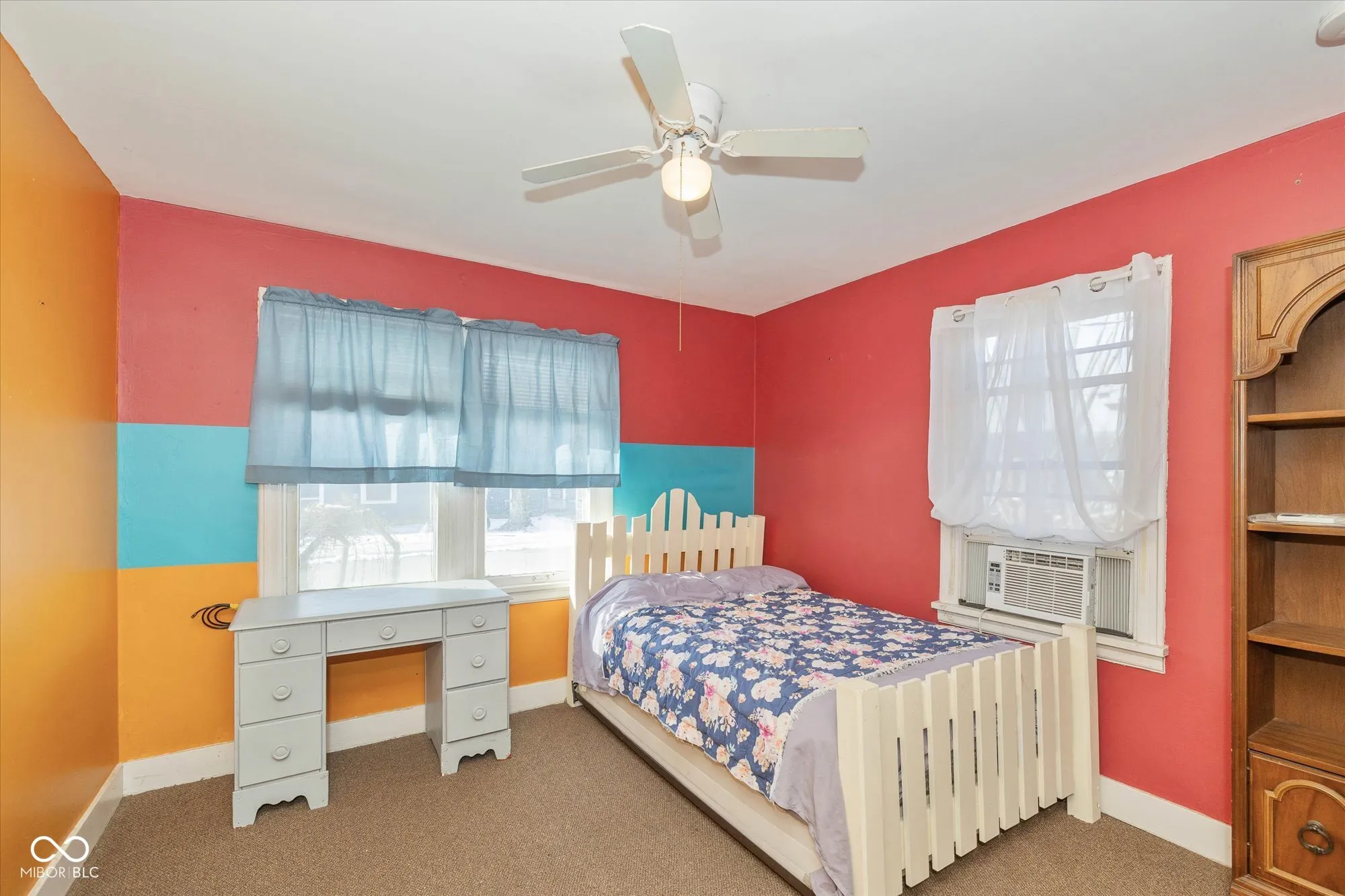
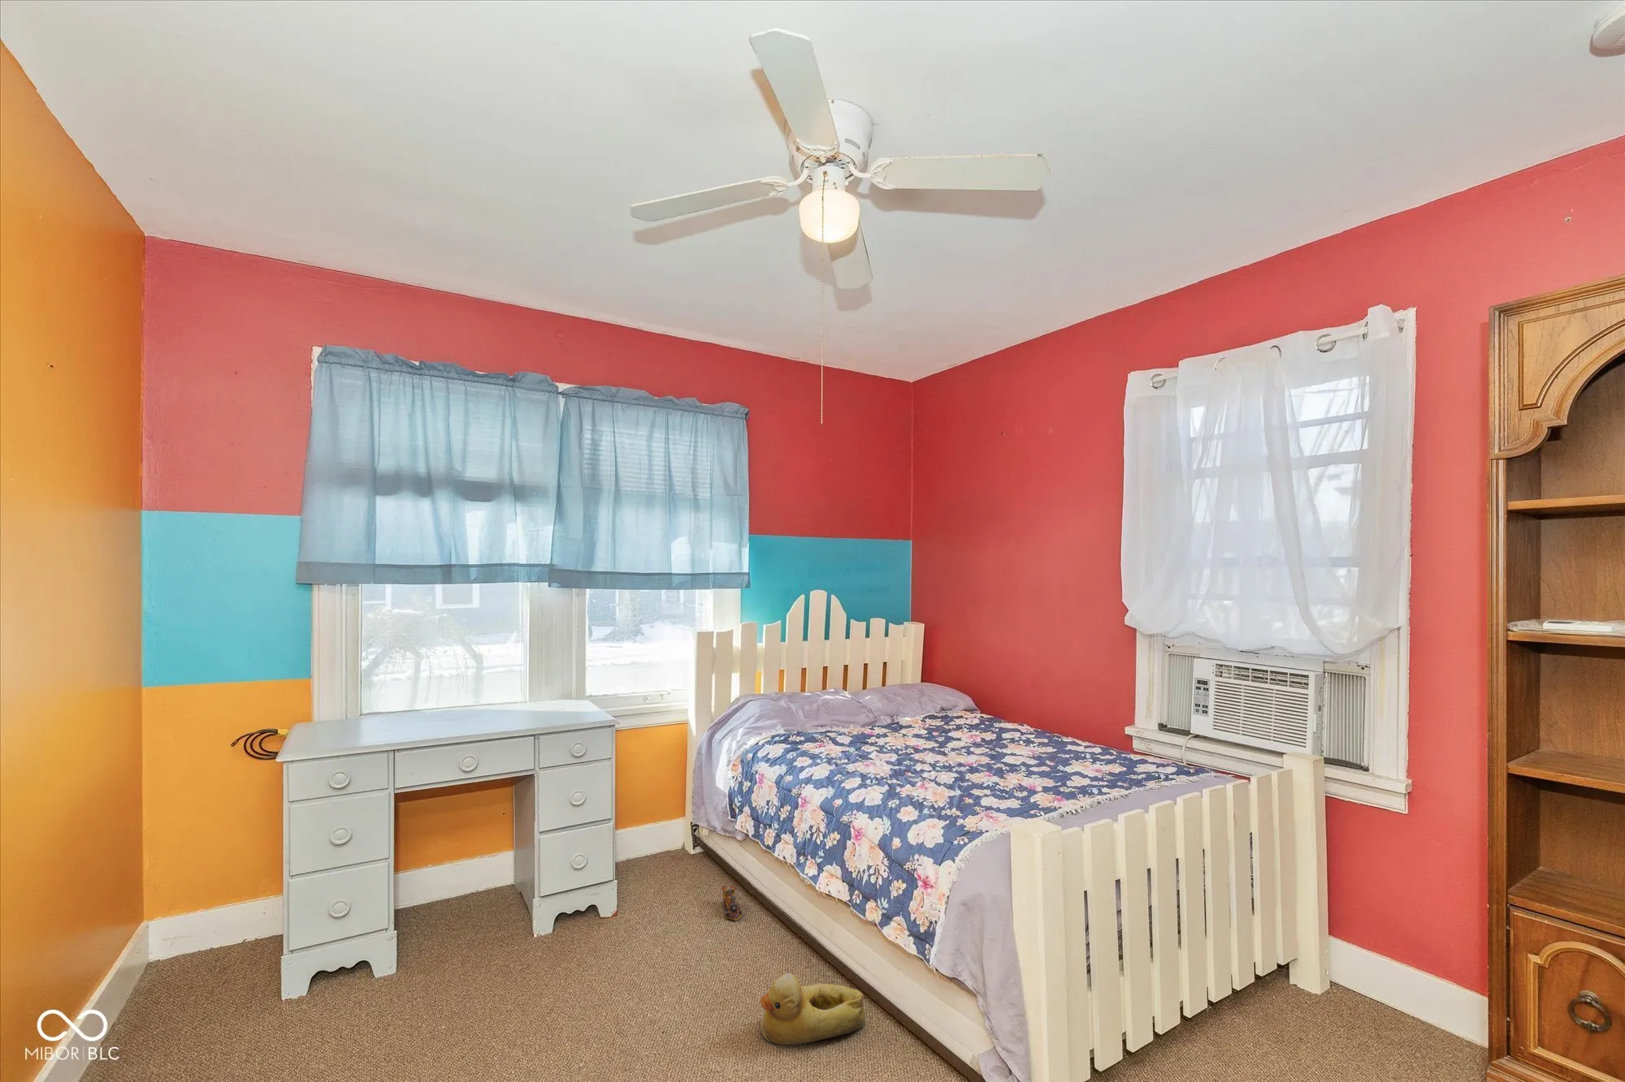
+ toy train [721,885,743,921]
+ rubber duck [760,972,866,1046]
